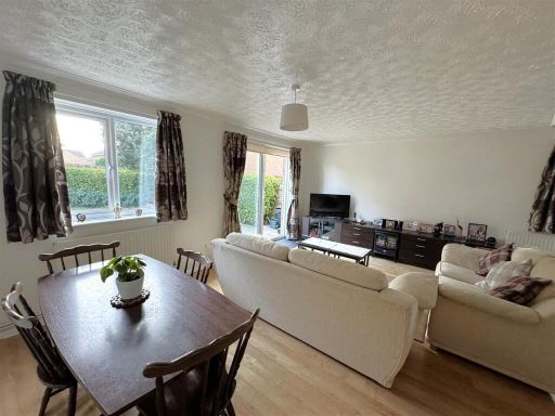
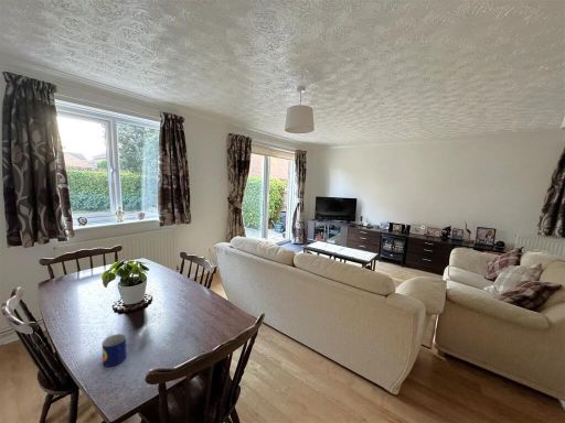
+ mug [102,333,128,368]
